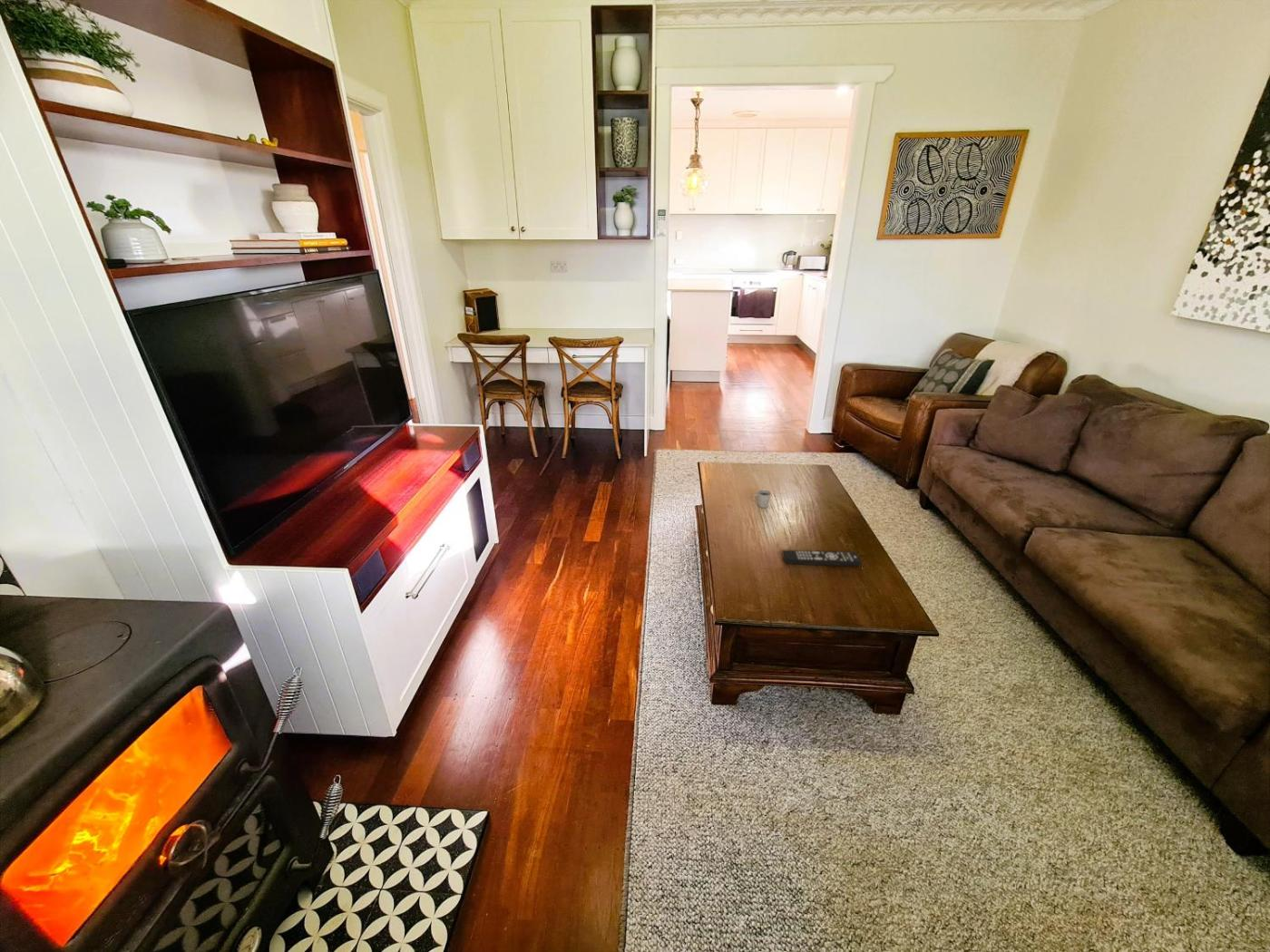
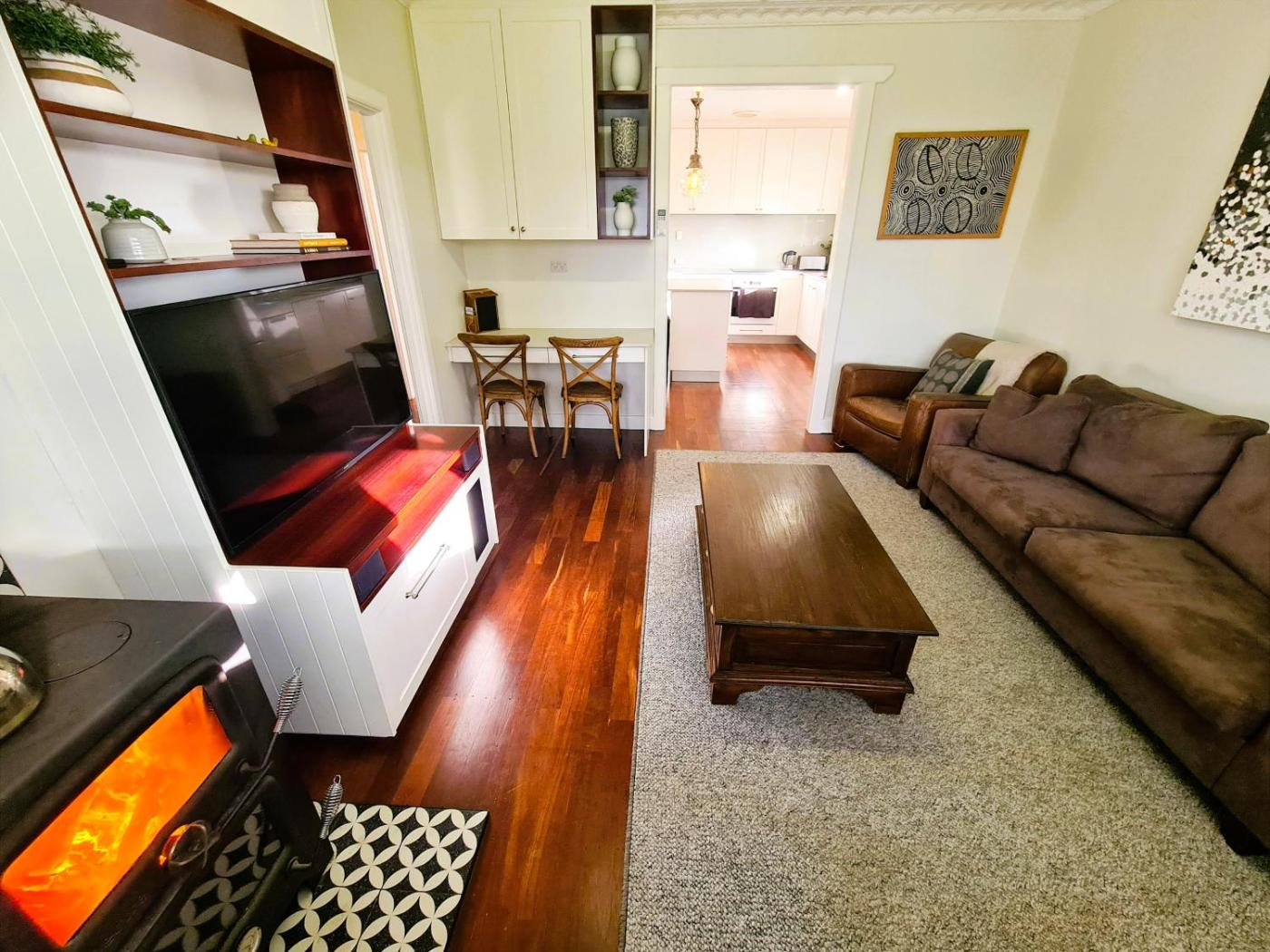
- remote control [781,549,863,567]
- cup [752,487,772,509]
